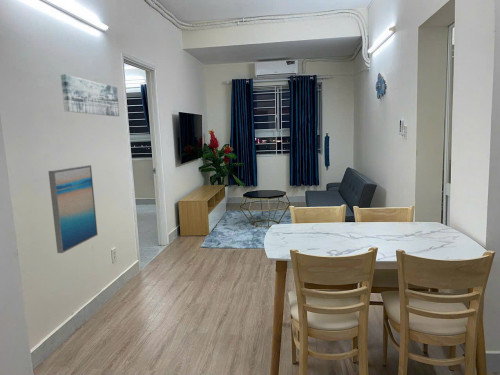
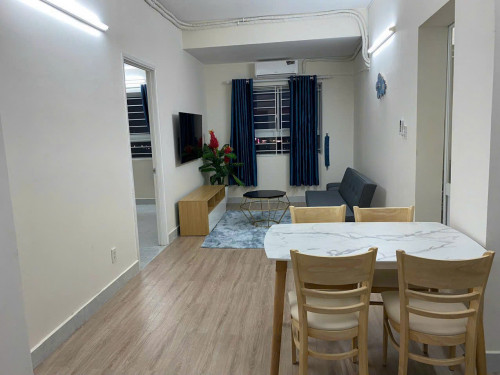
- wall art [60,73,120,117]
- wall art [47,164,99,254]
